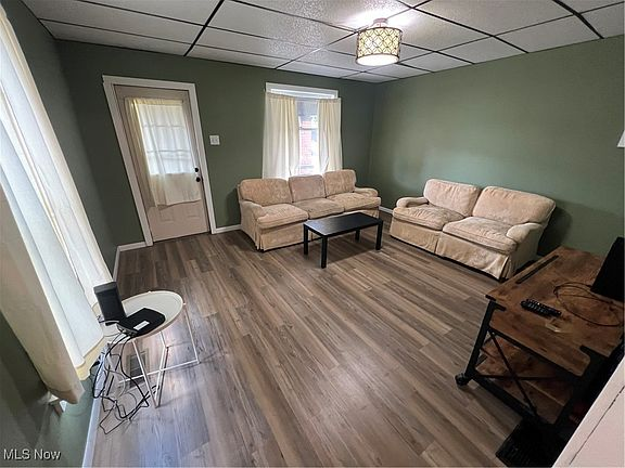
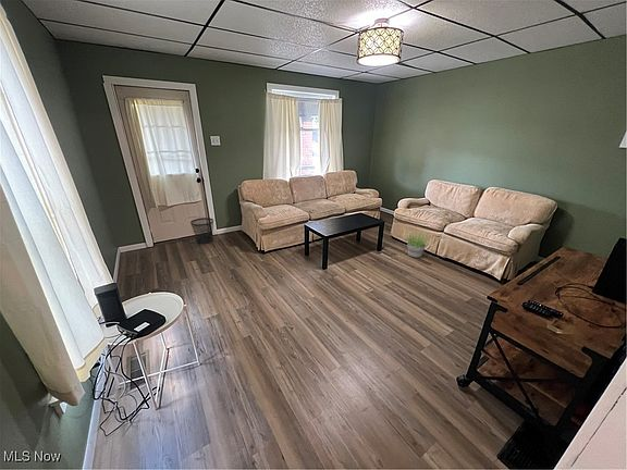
+ potted plant [404,230,433,259]
+ wastebasket [189,217,214,245]
